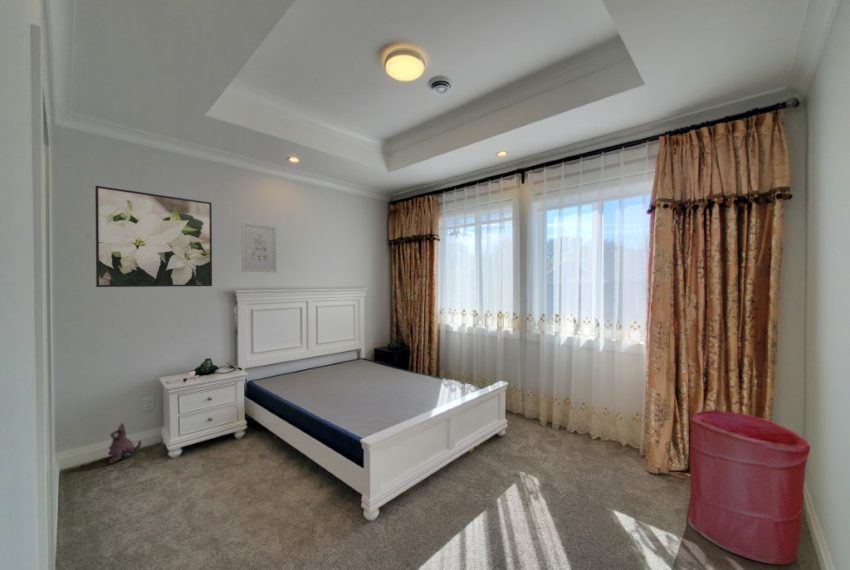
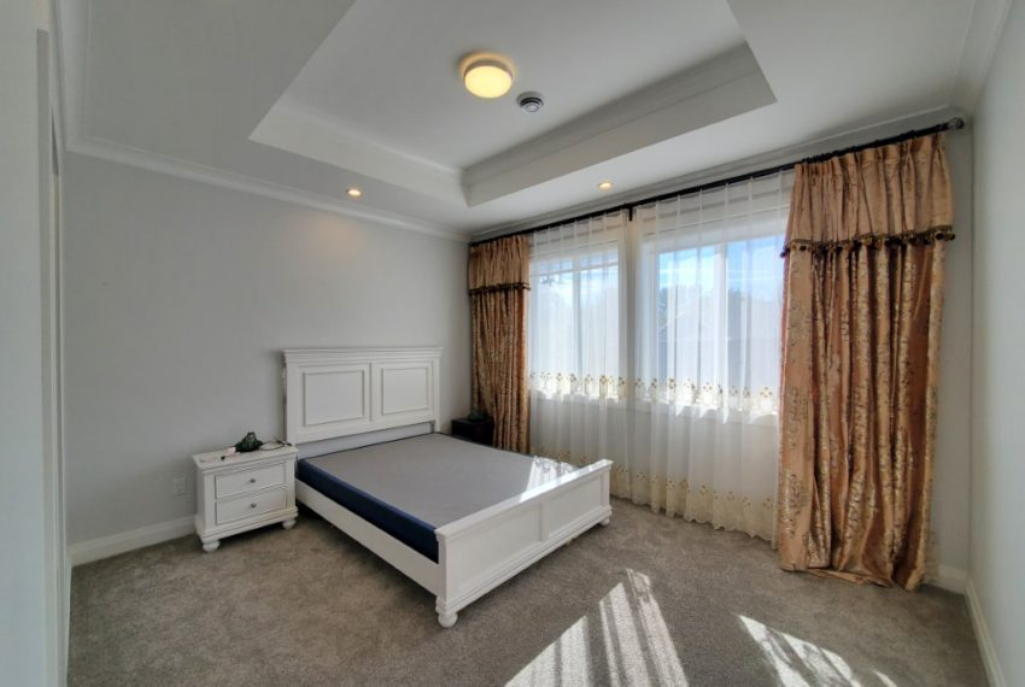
- plush toy [107,422,143,465]
- laundry hamper [686,409,811,565]
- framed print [94,185,213,288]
- wall art [241,221,278,273]
